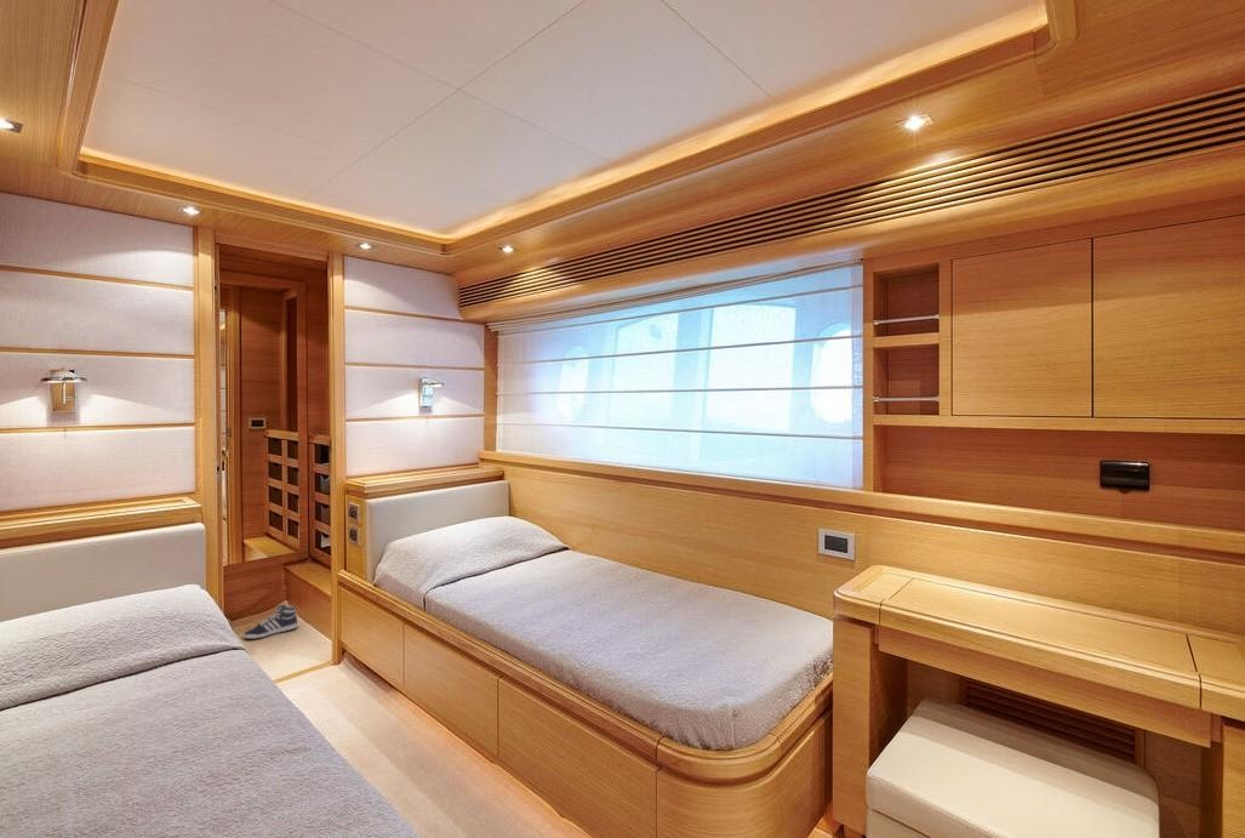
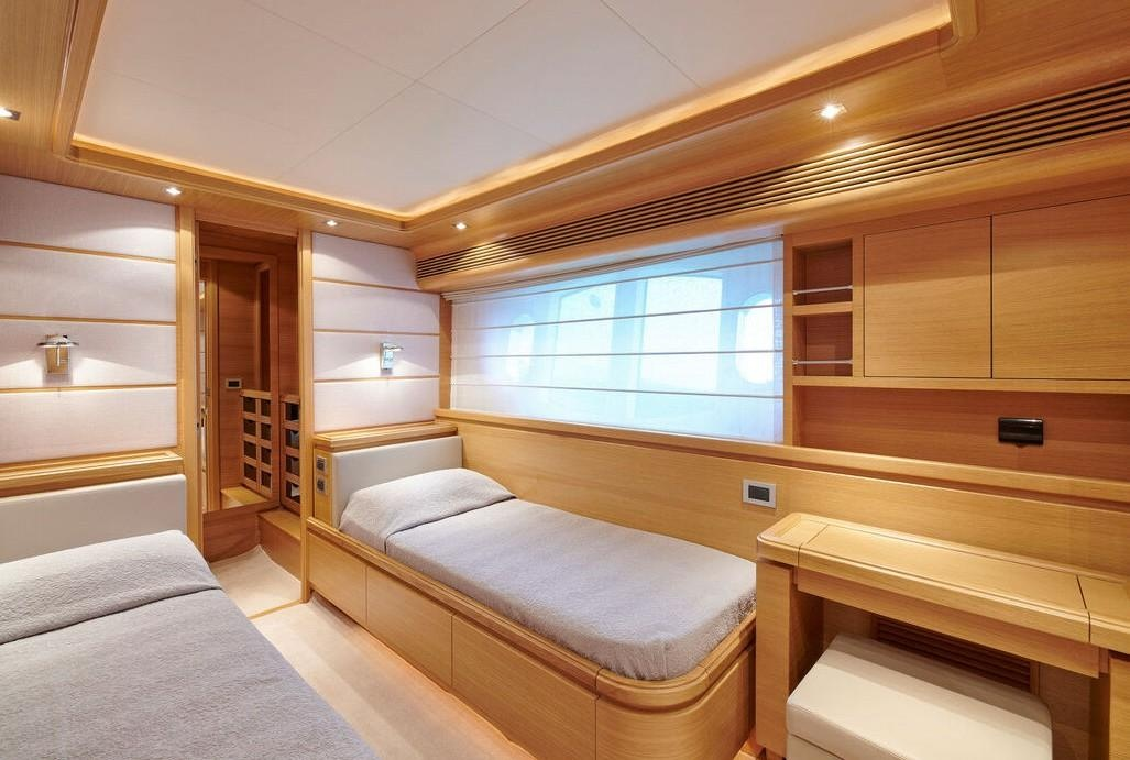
- sneaker [242,603,299,640]
